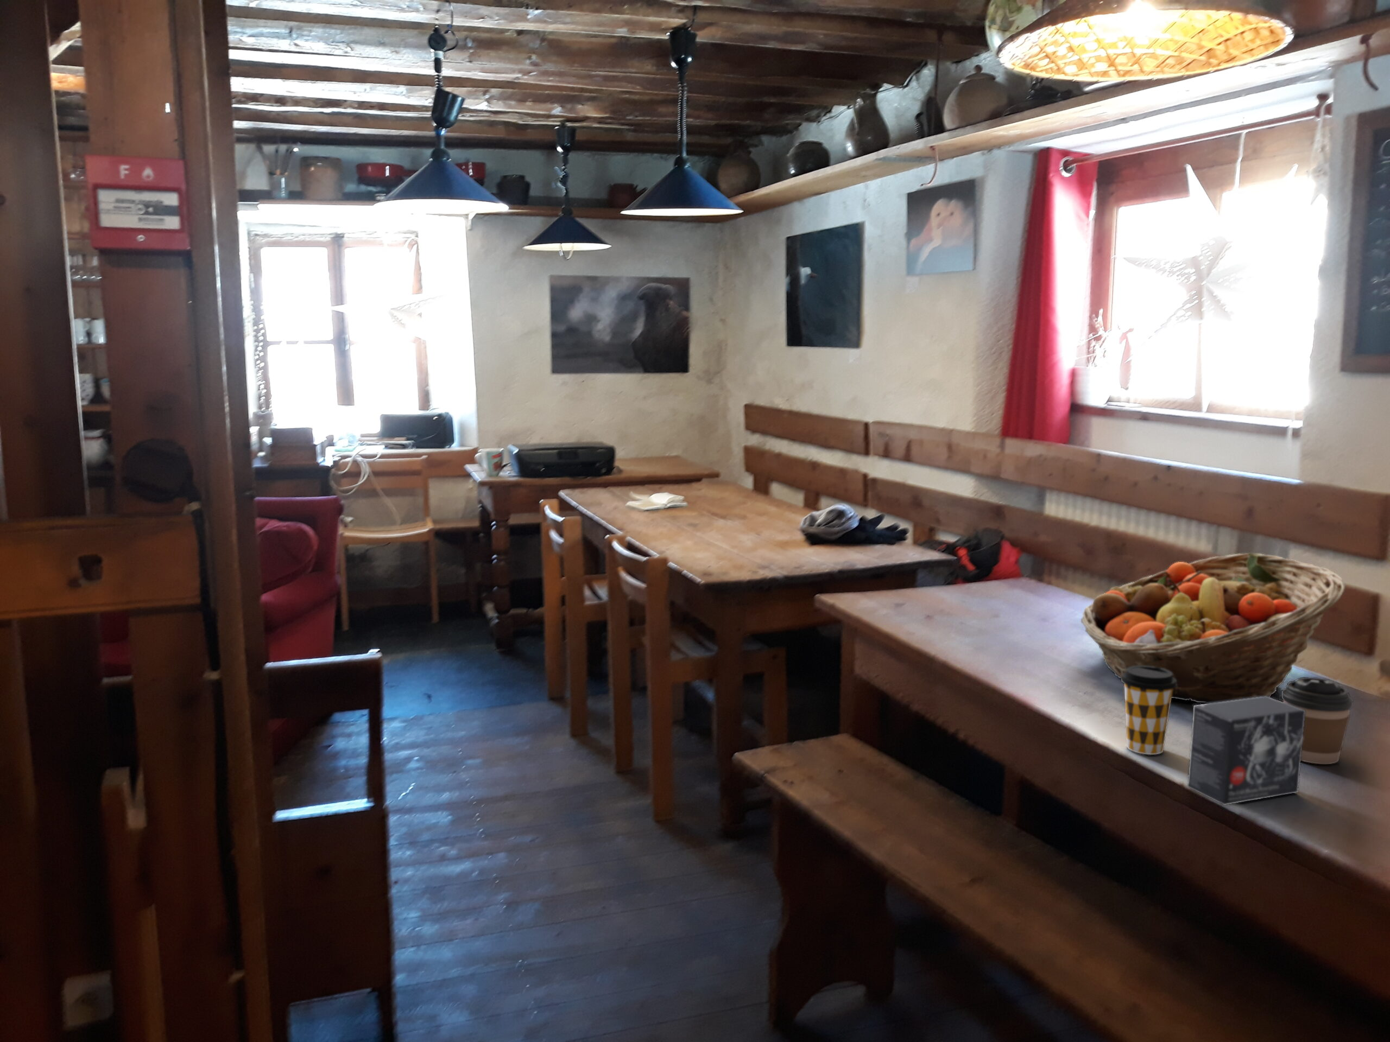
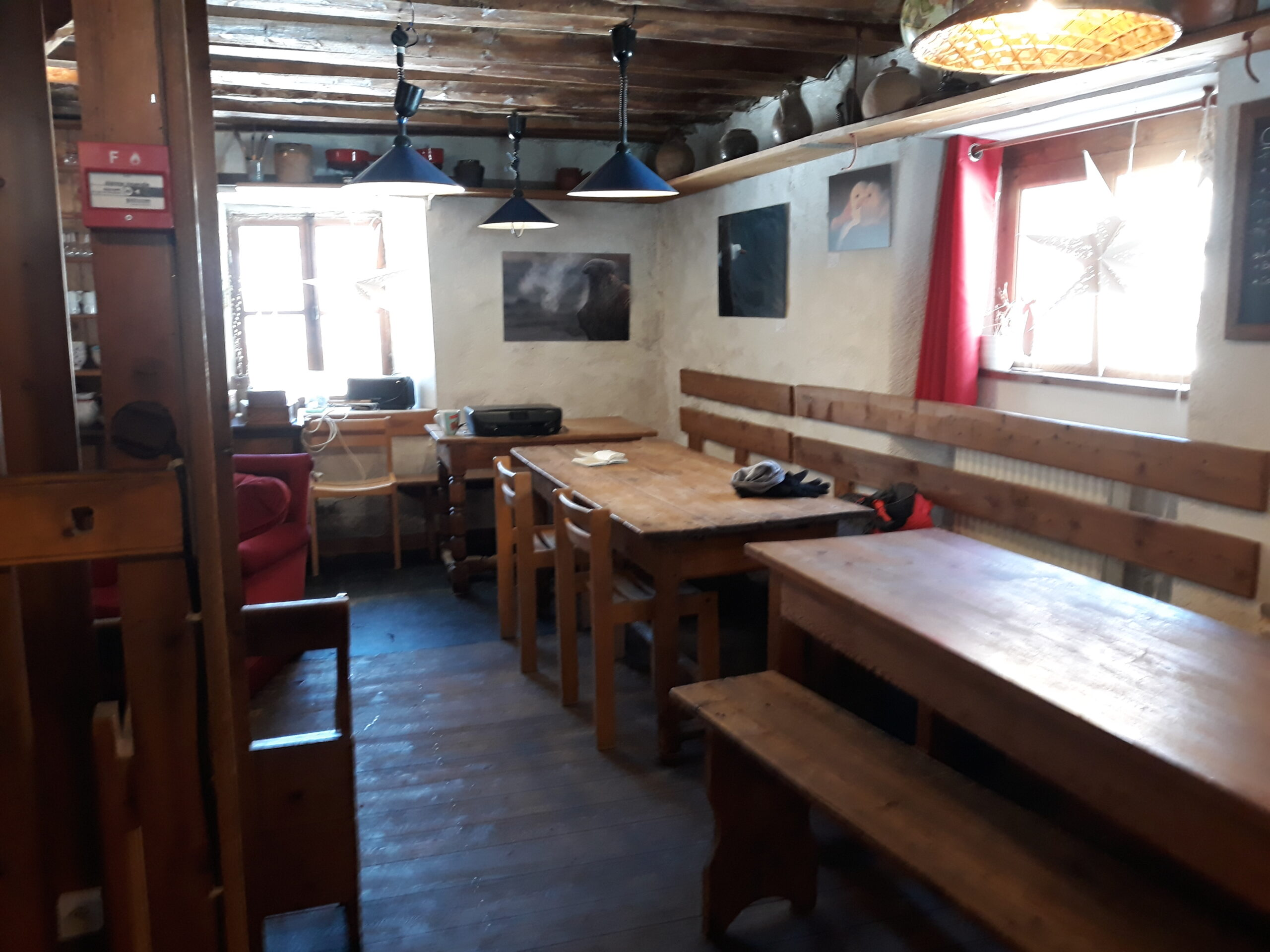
- coffee cup [1281,676,1354,765]
- coffee cup [1120,665,1178,755]
- small box [1186,696,1306,806]
- fruit basket [1080,552,1346,704]
